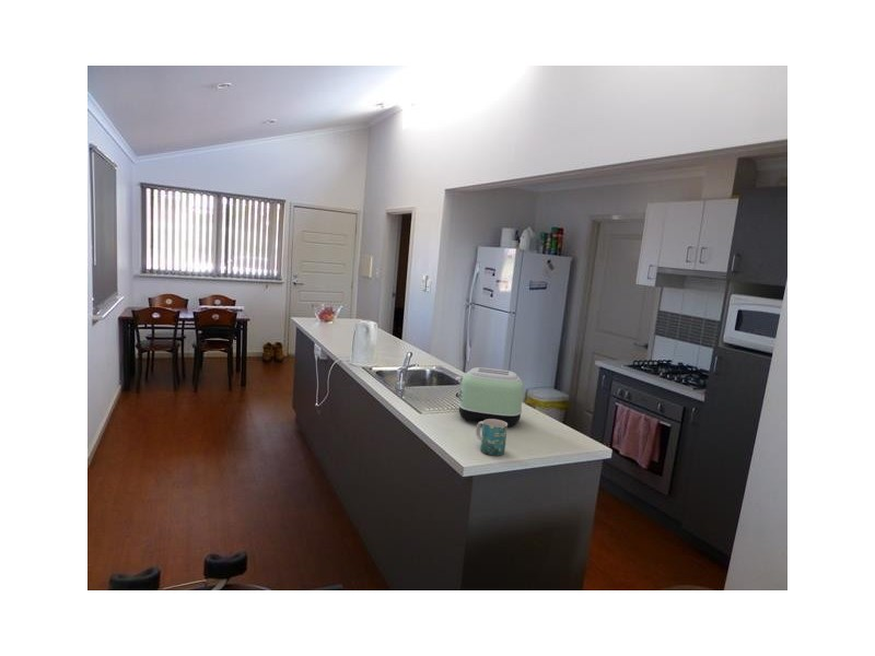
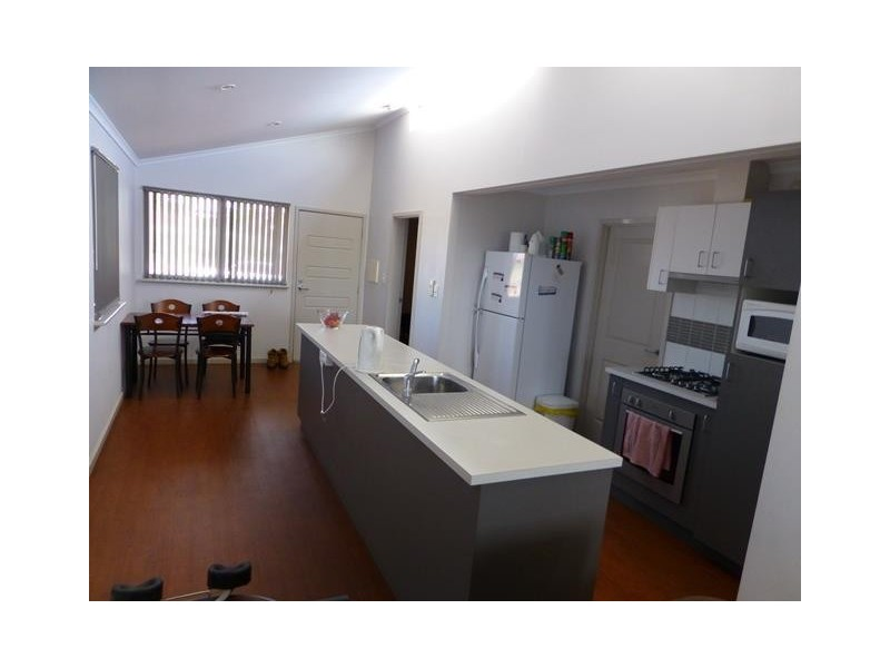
- toaster [455,366,524,427]
- mug [475,419,509,457]
